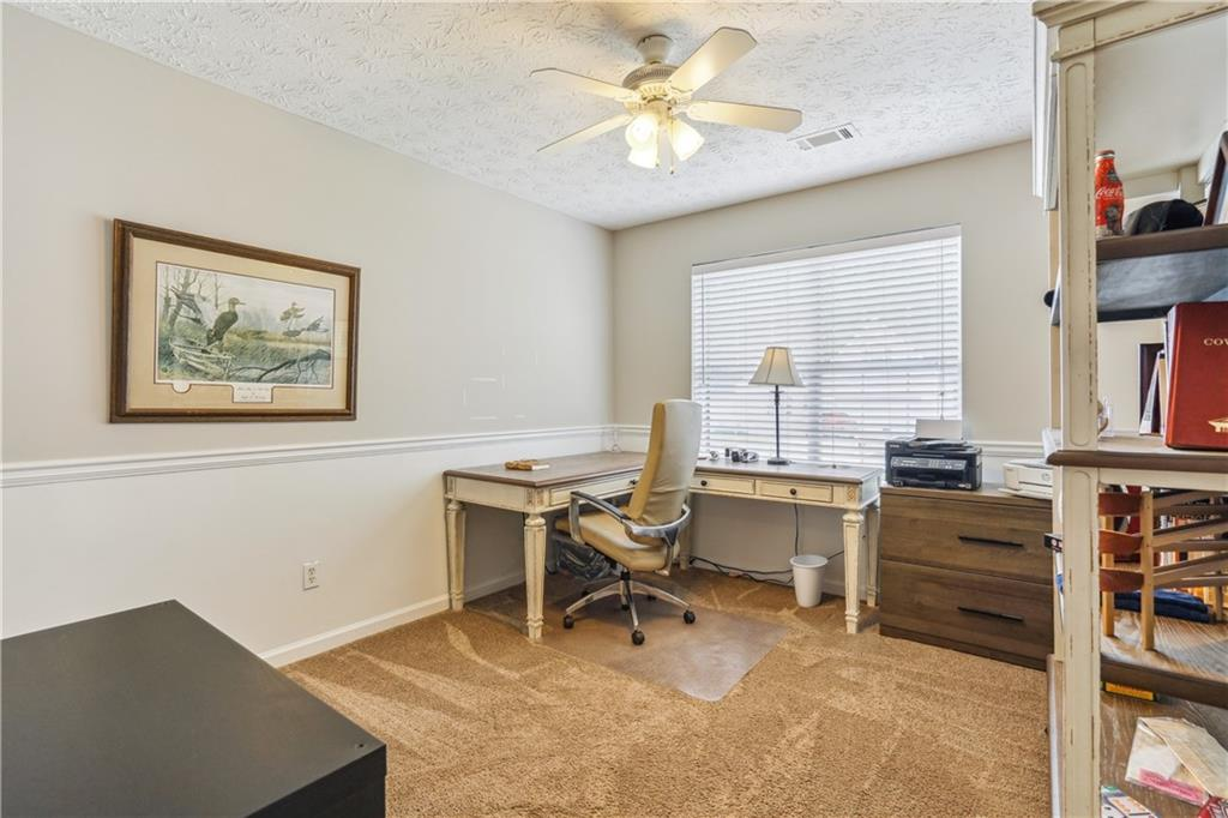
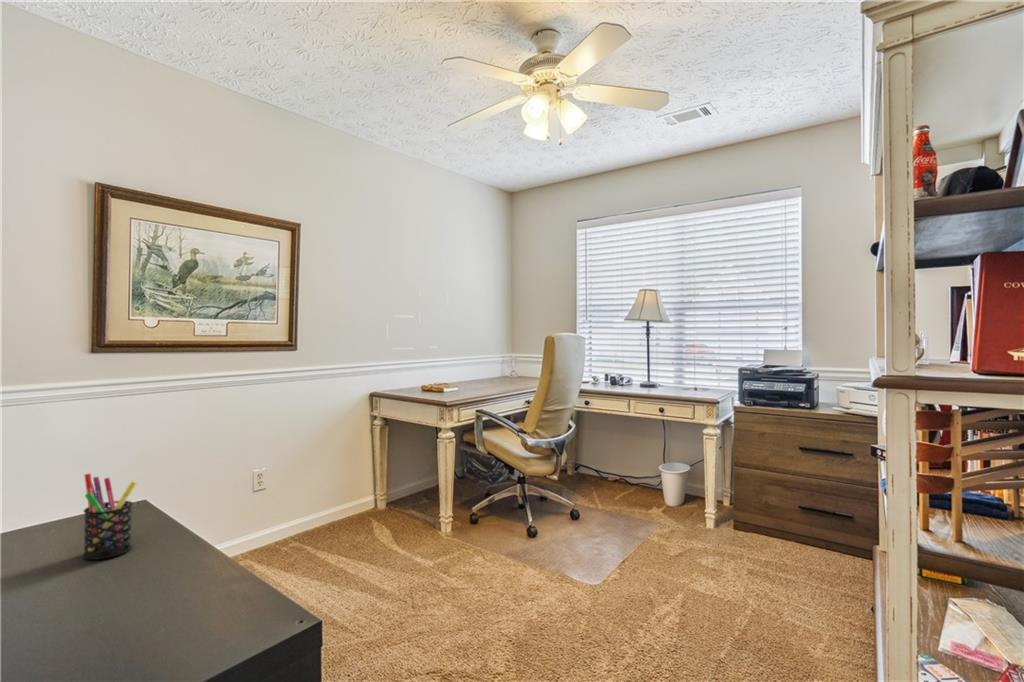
+ pen holder [82,472,138,561]
